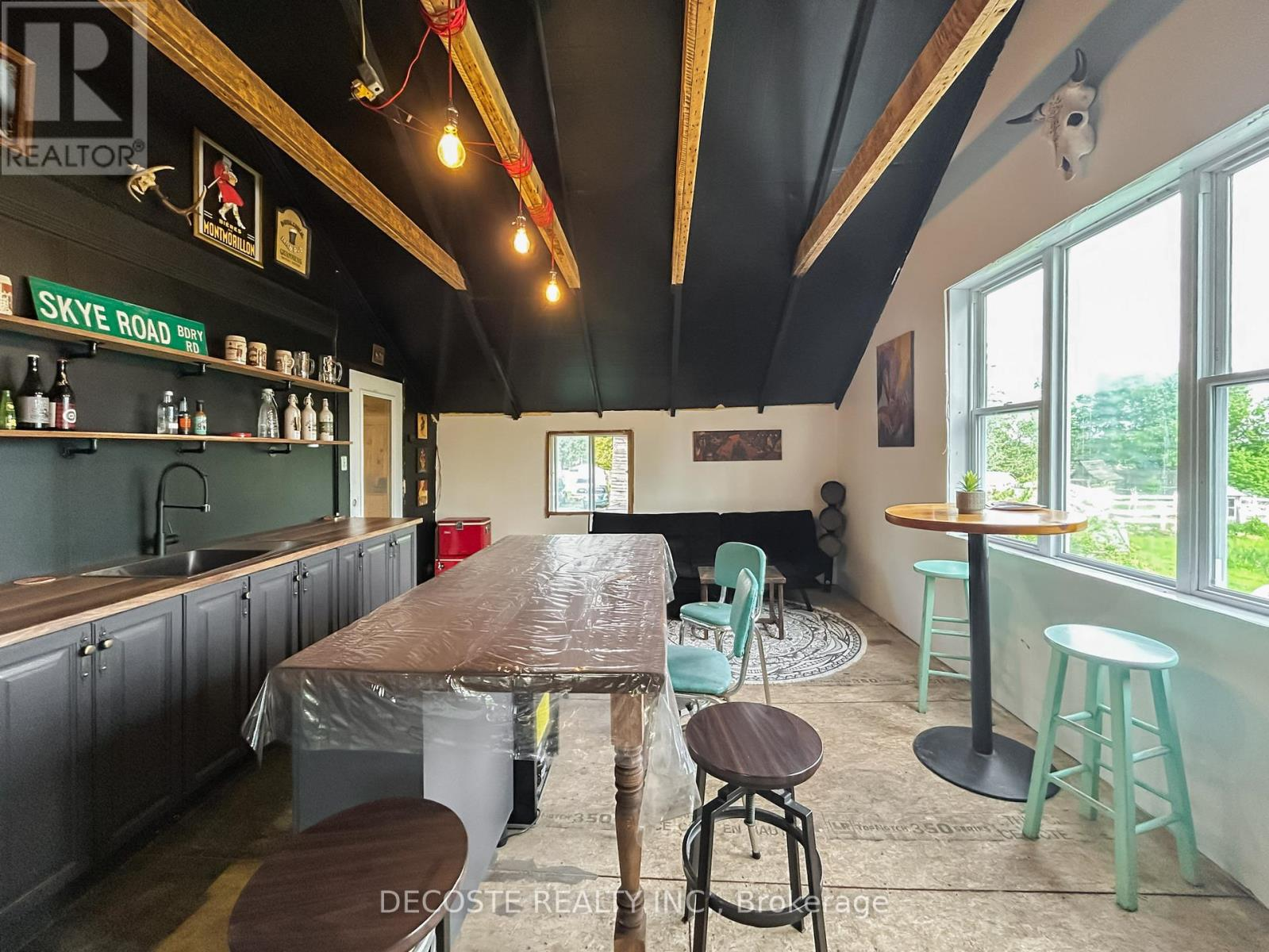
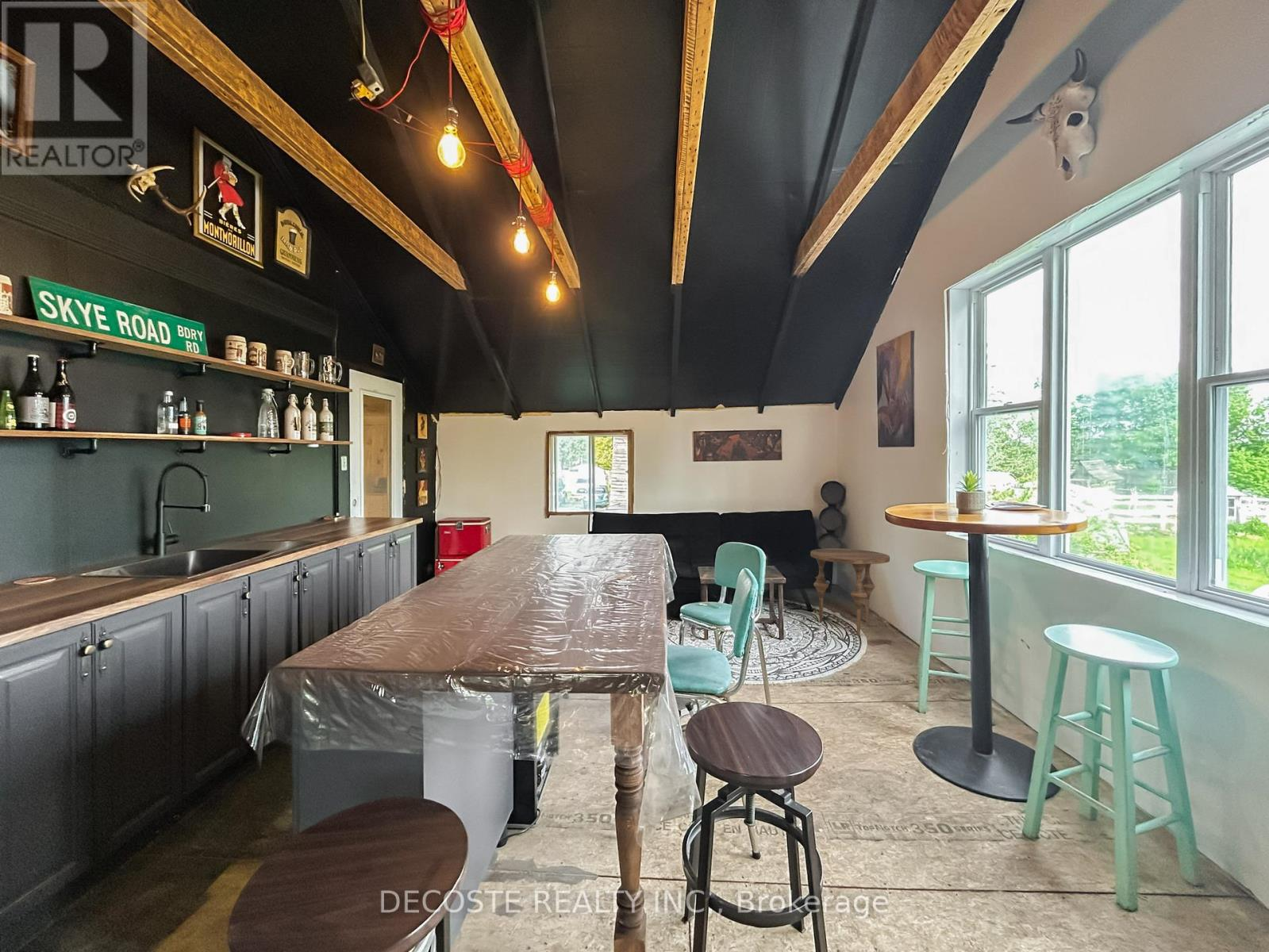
+ side table [809,547,890,636]
